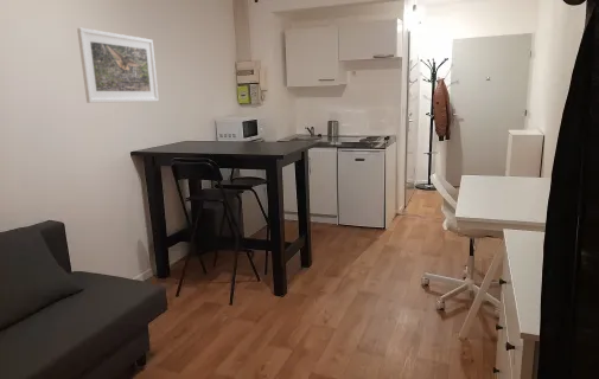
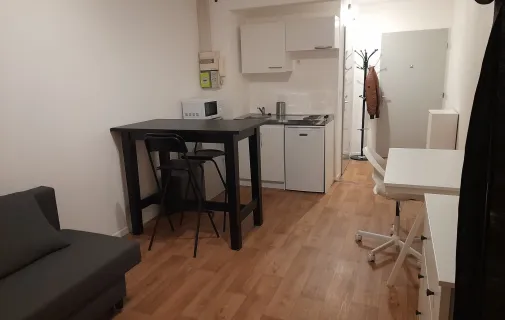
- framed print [76,27,160,104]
